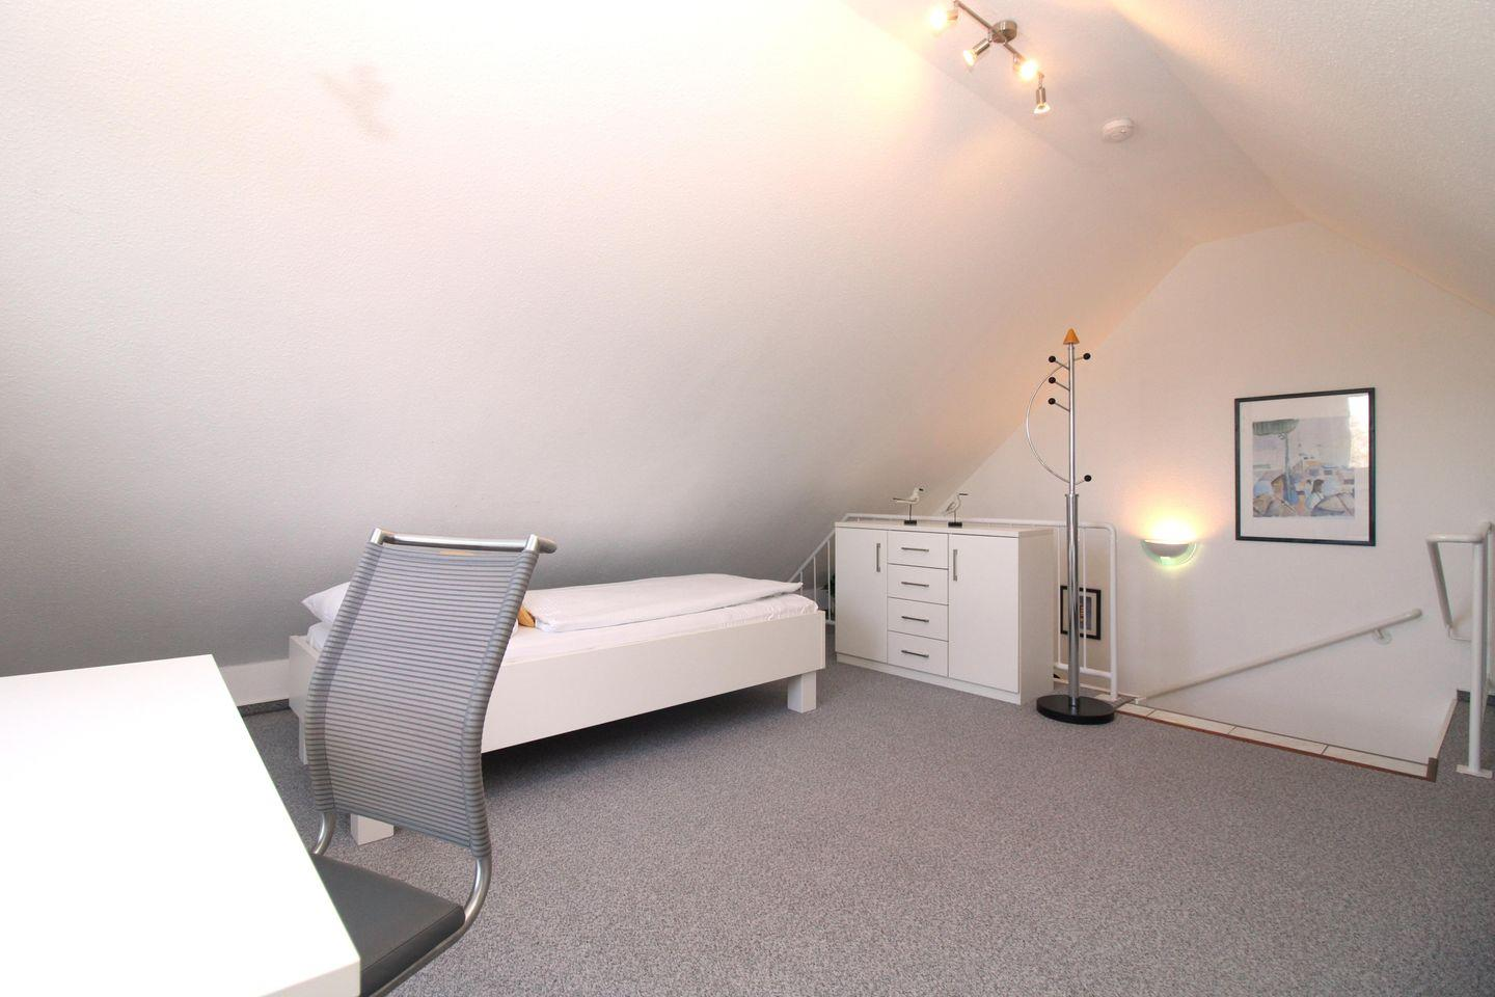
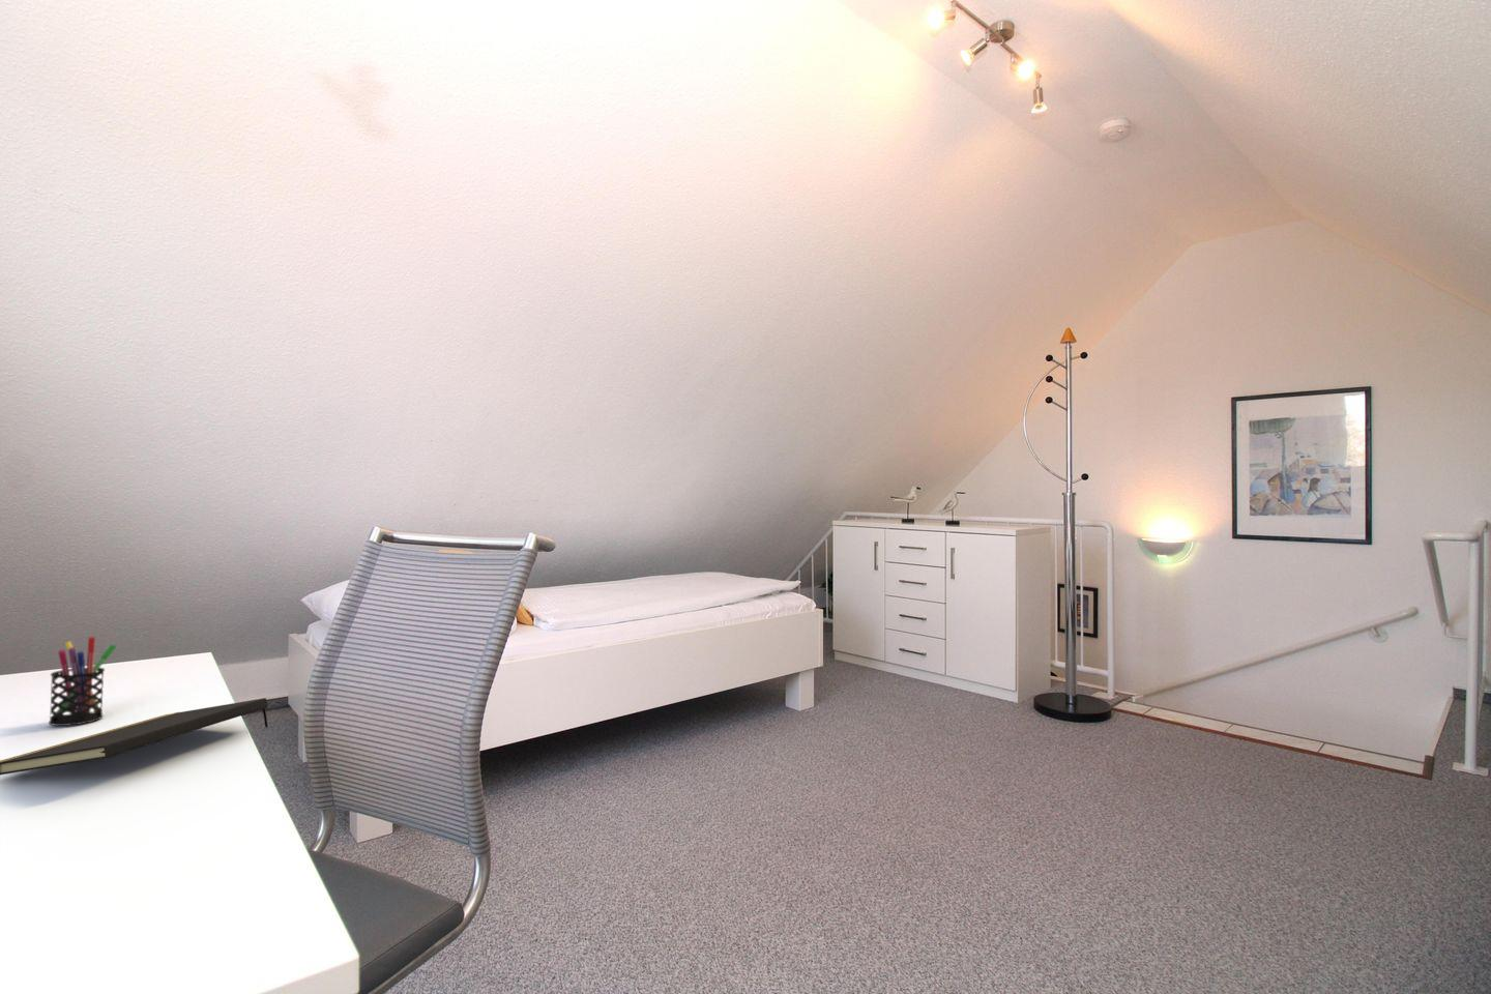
+ pen holder [48,636,118,727]
+ notepad [0,697,270,777]
